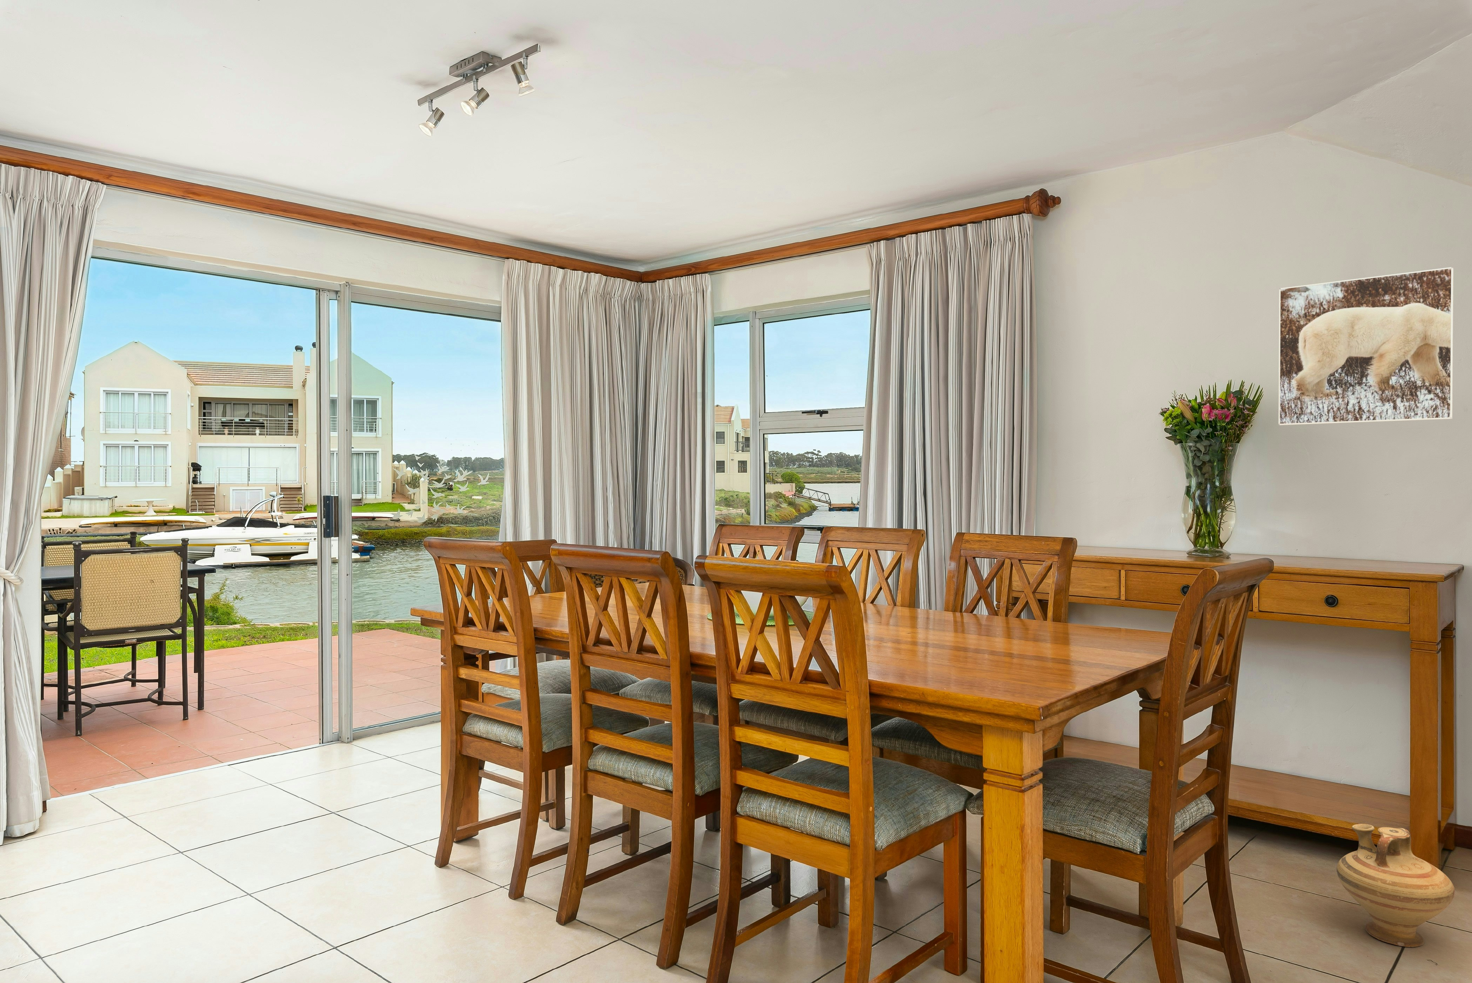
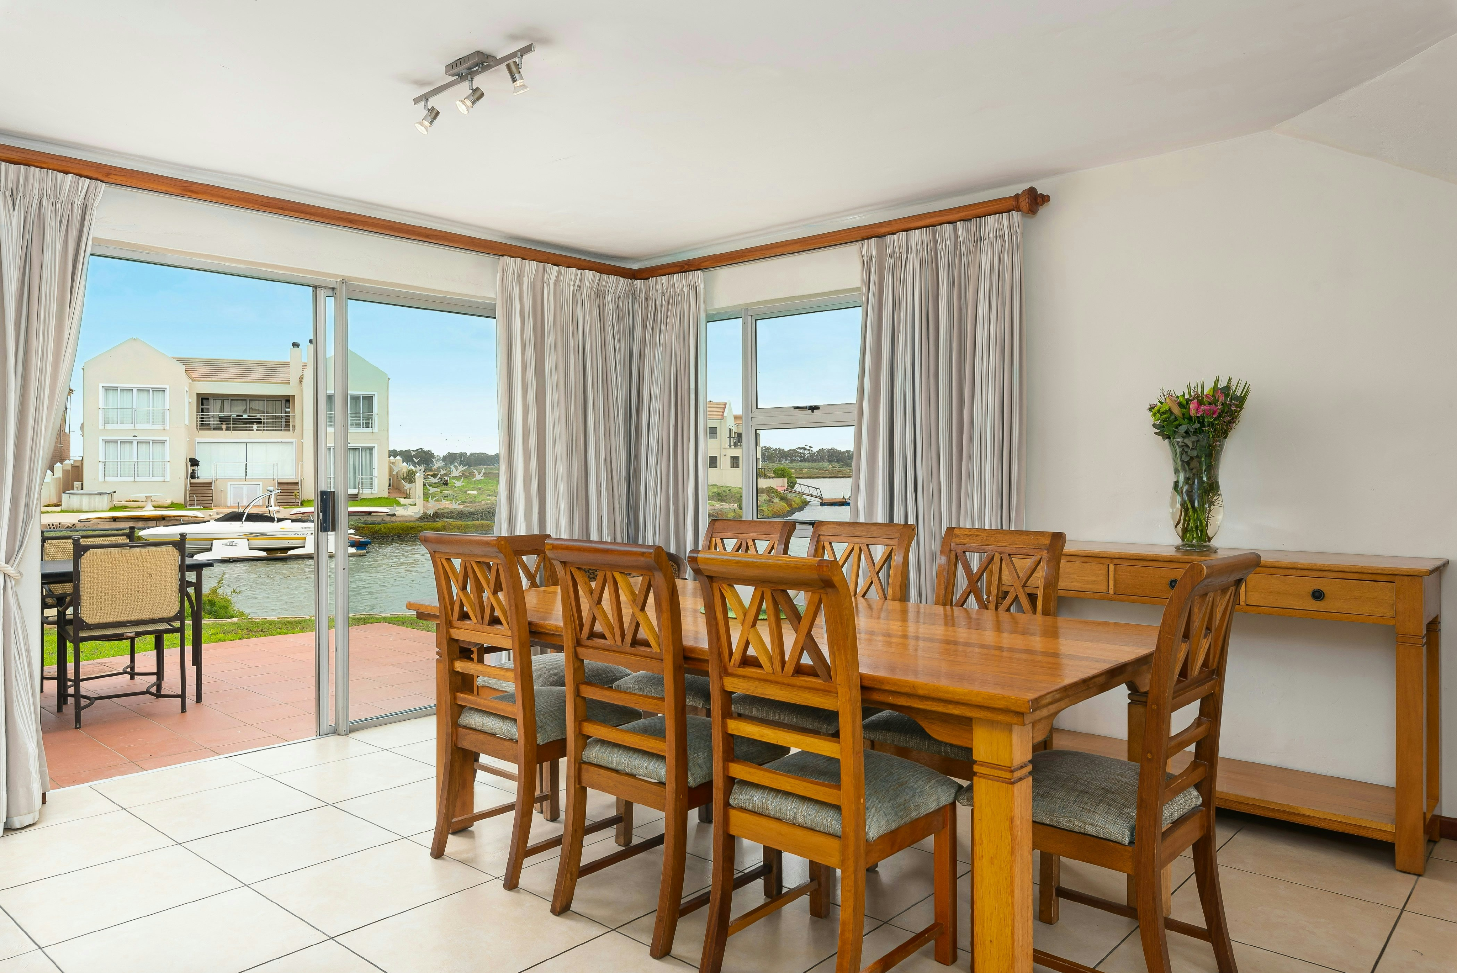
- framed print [1278,267,1453,426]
- ceramic jug [1336,824,1456,948]
